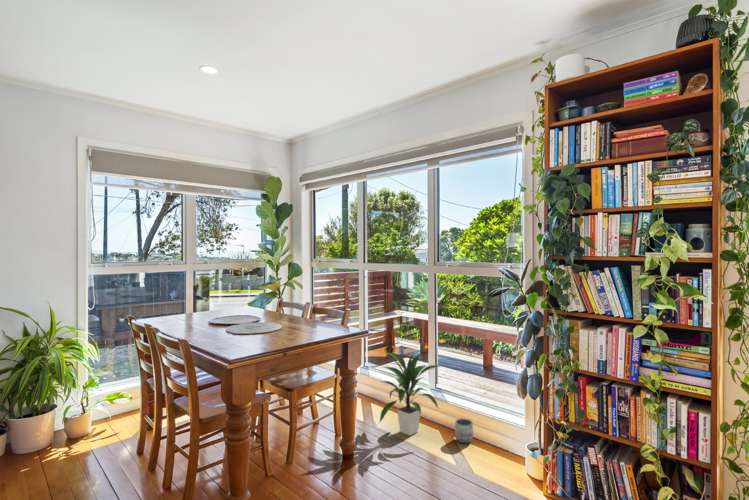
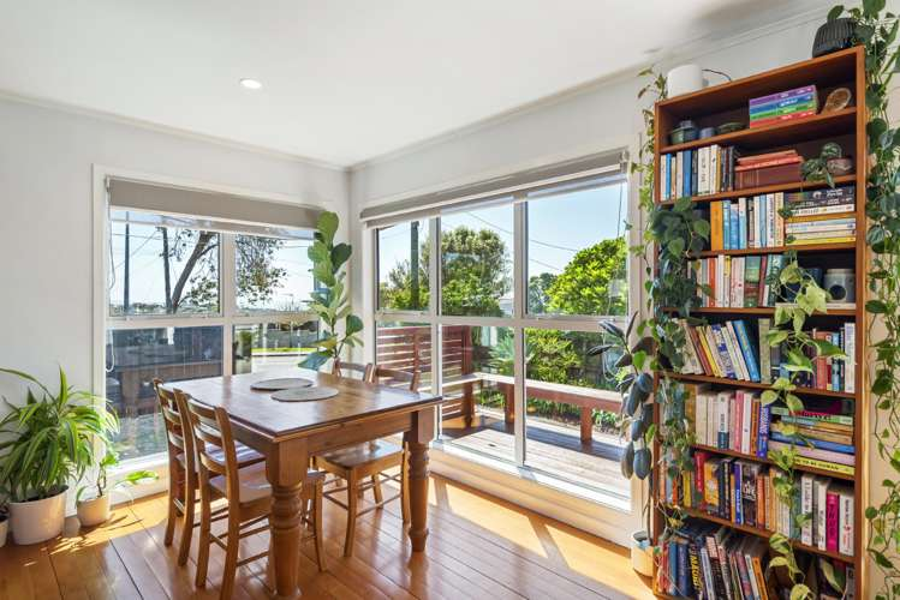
- planter [454,417,474,444]
- indoor plant [378,351,442,437]
